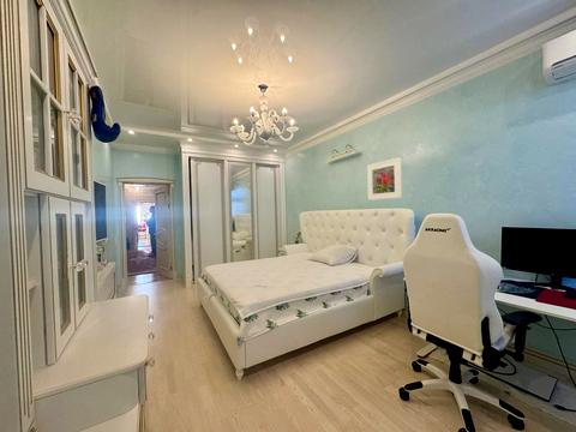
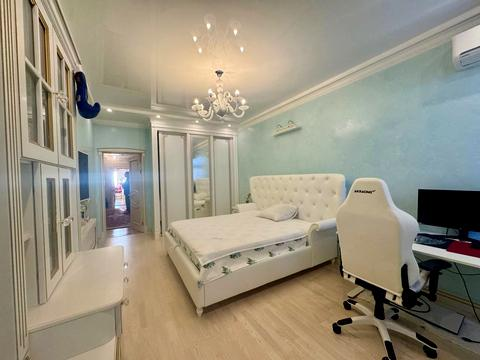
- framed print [366,156,402,202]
